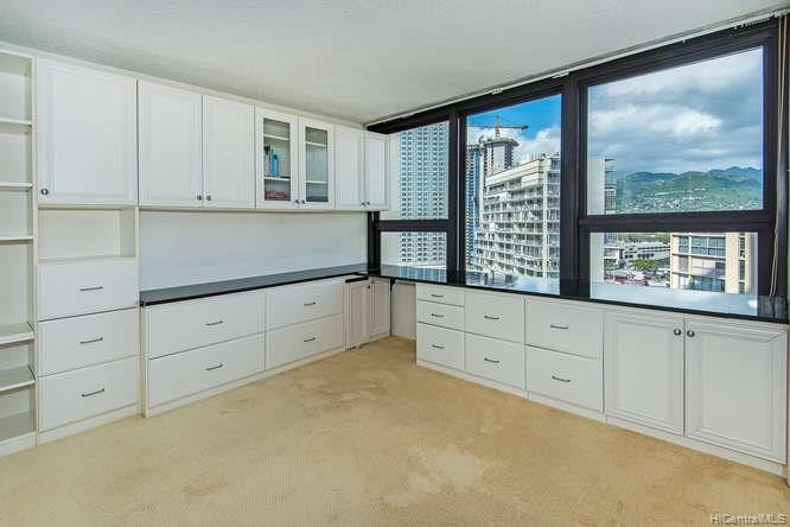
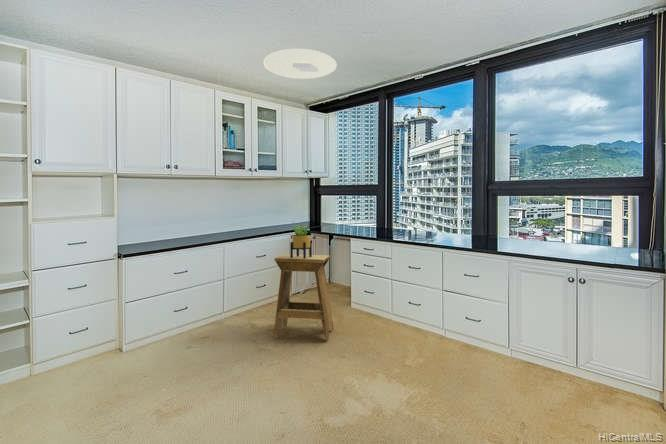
+ stool [273,253,335,341]
+ potted plant [289,222,313,258]
+ ceiling light [263,48,338,80]
